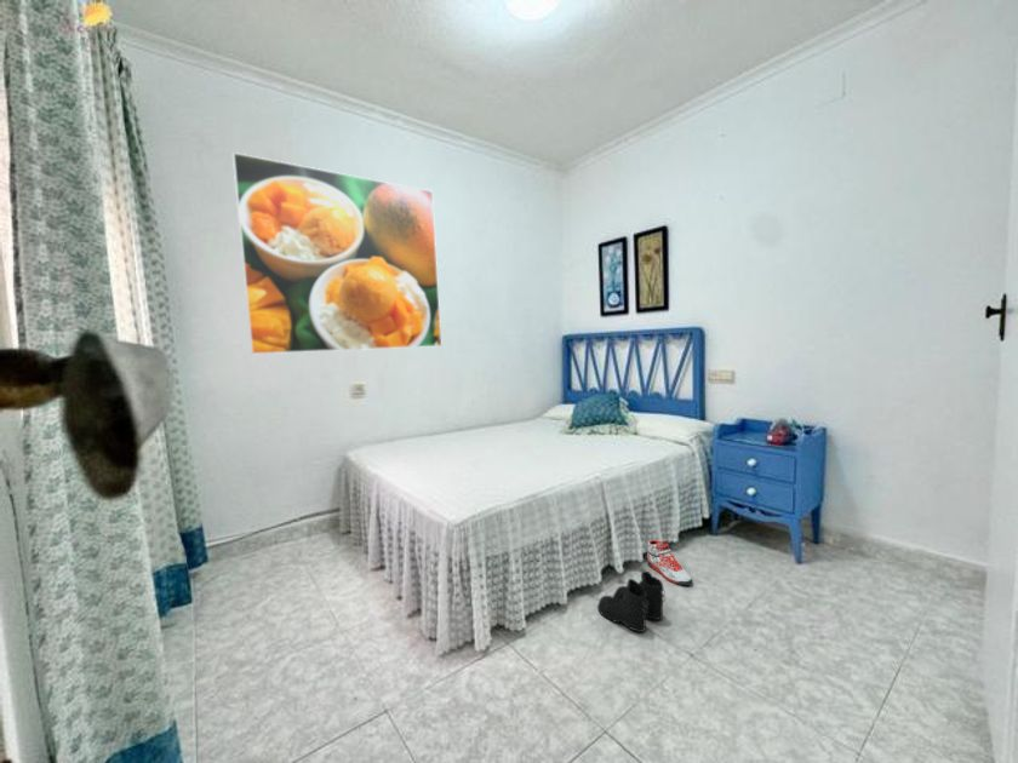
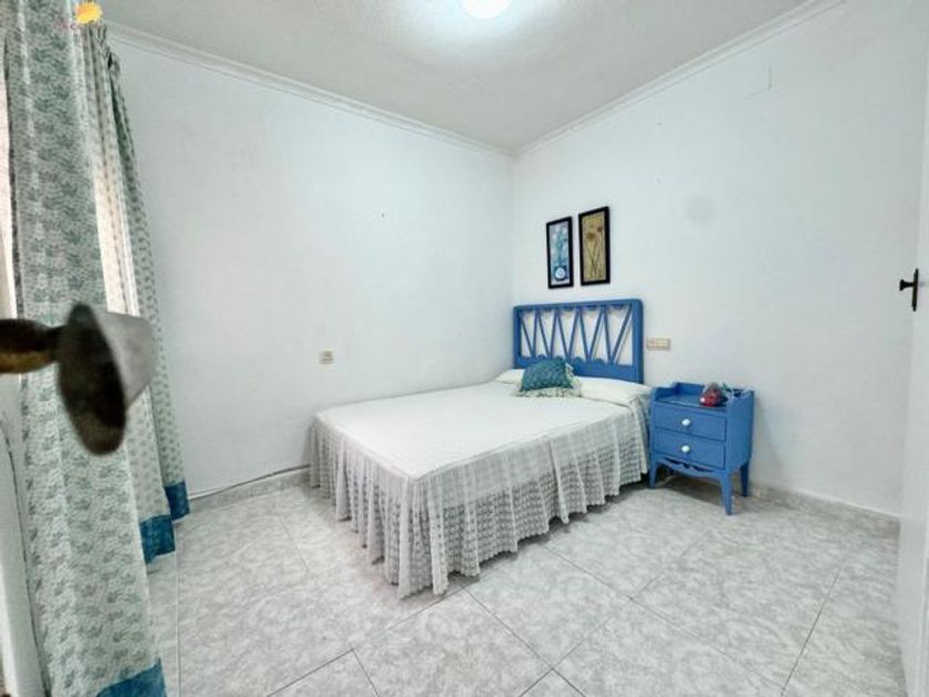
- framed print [231,151,442,355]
- boots [596,570,667,633]
- sneaker [646,539,693,586]
